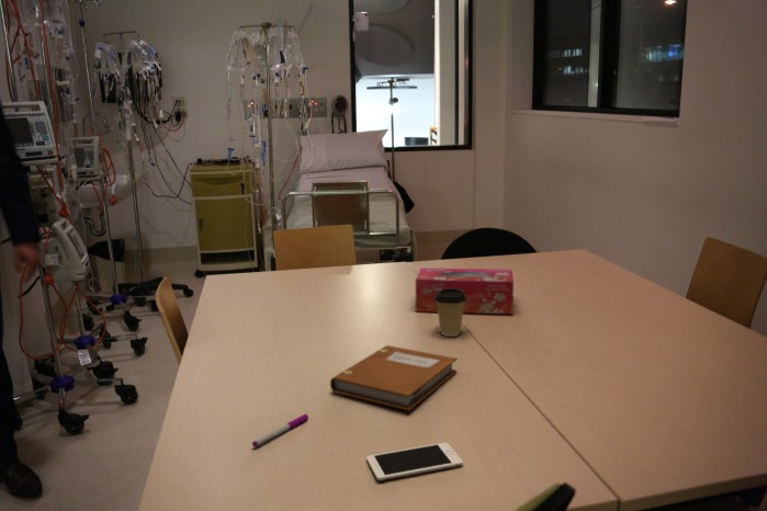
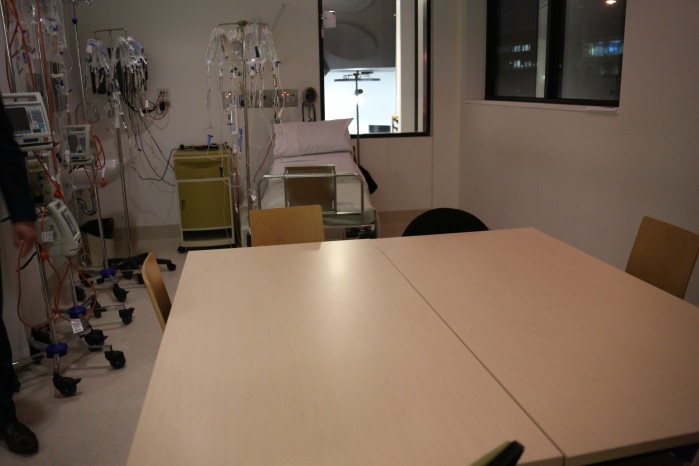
- coffee cup [435,288,467,338]
- tissue box [415,266,515,315]
- cell phone [365,442,464,481]
- pen [251,412,309,447]
- notebook [329,344,458,411]
